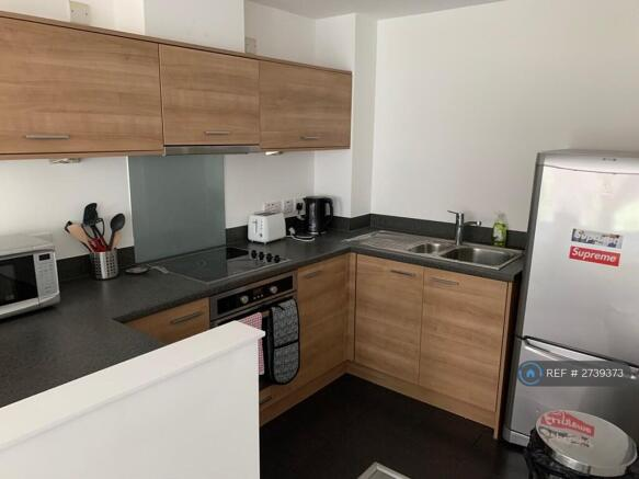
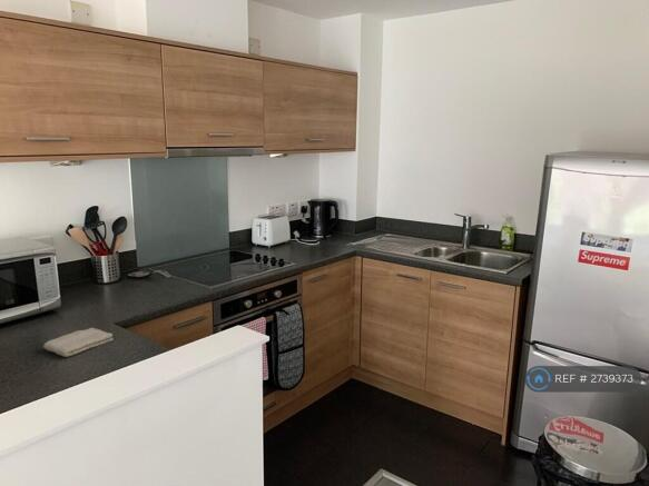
+ washcloth [42,327,115,358]
